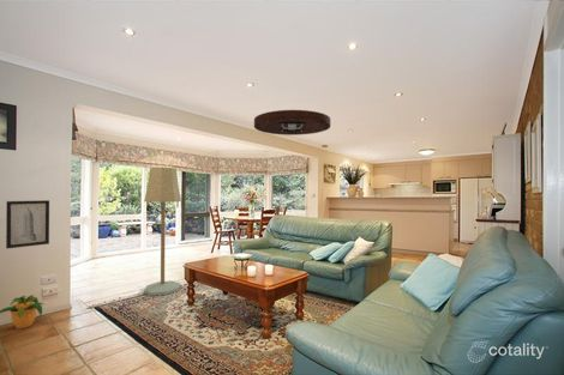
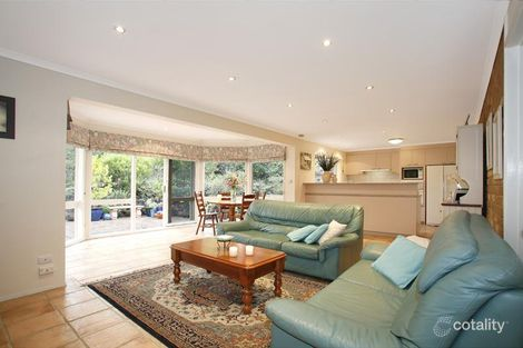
- potted plant [0,294,44,329]
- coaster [253,109,331,137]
- floor lamp [143,167,182,297]
- wall art [5,199,50,250]
